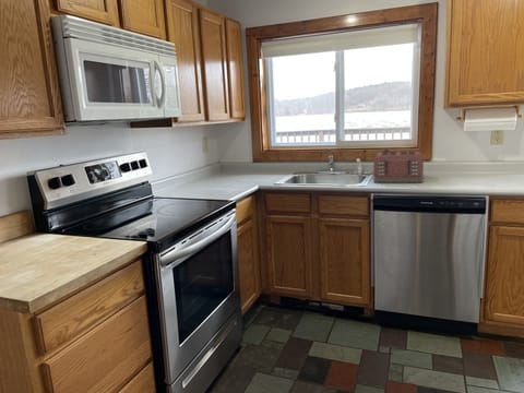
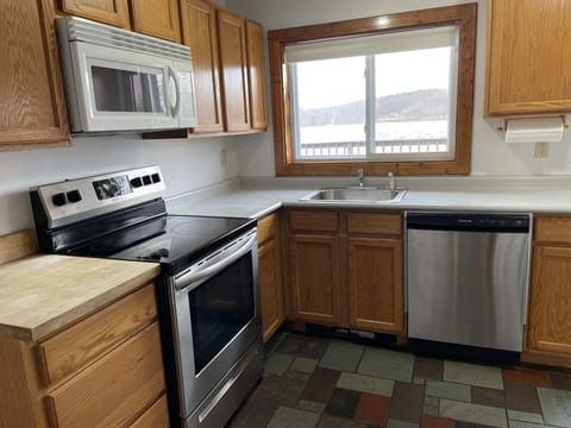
- toaster [372,151,425,183]
